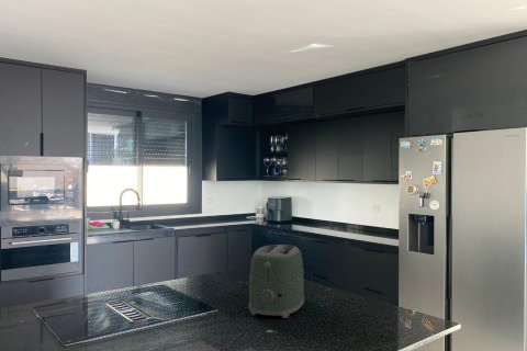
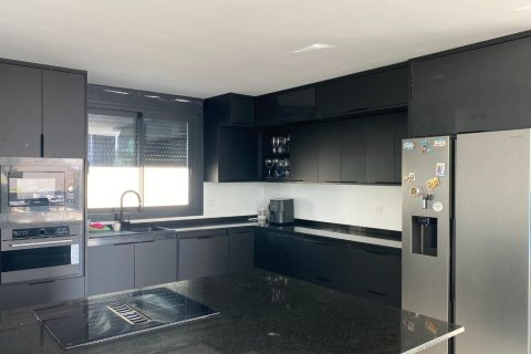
- toaster [248,244,305,319]
